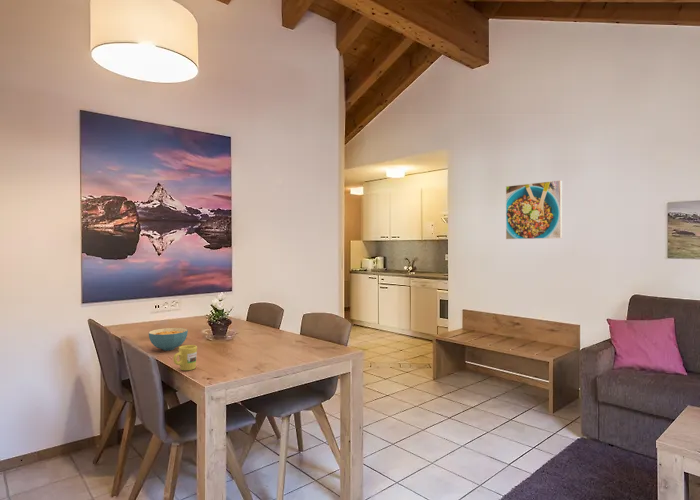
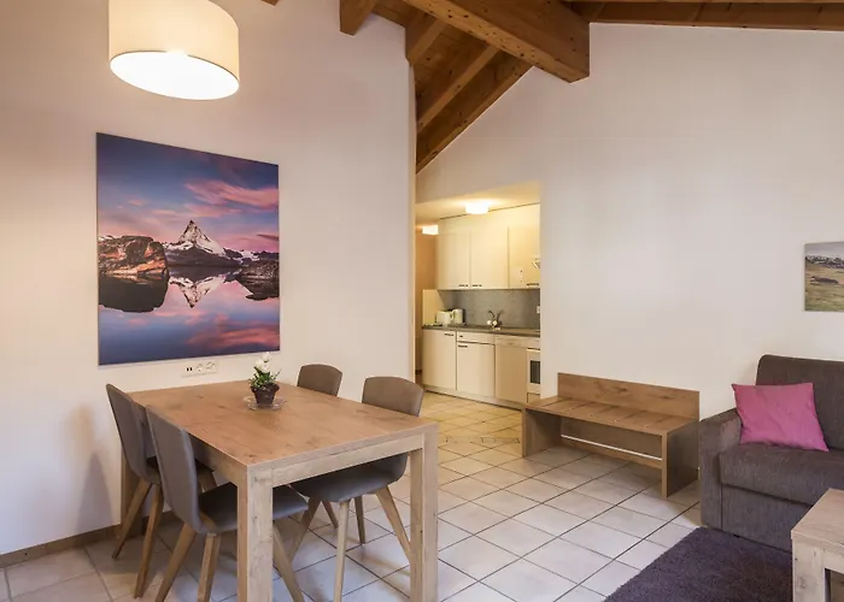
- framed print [505,179,563,240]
- mug [172,344,198,372]
- cereal bowl [148,327,189,351]
